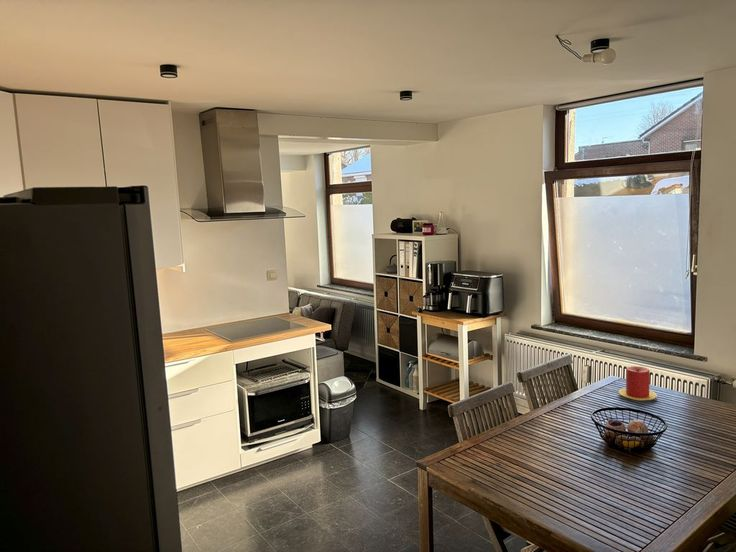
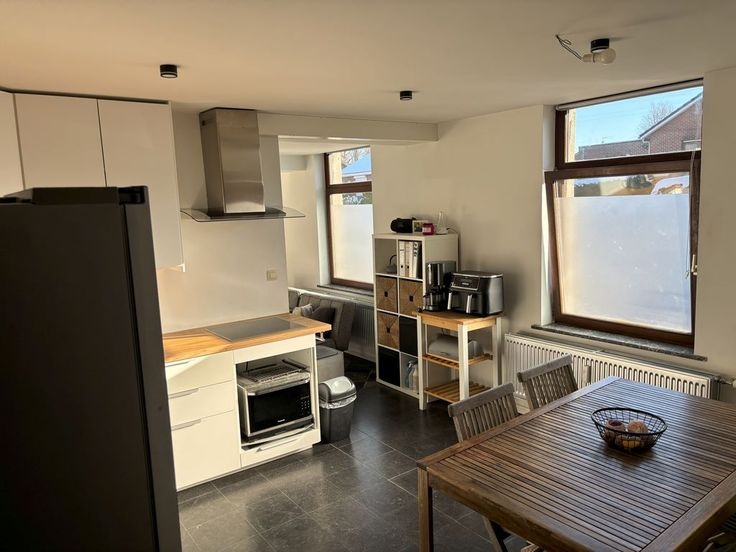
- candle [618,365,658,401]
